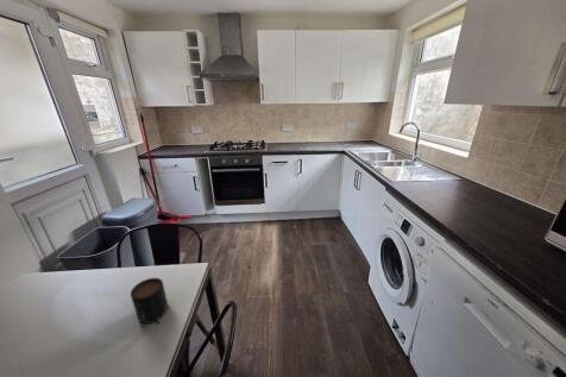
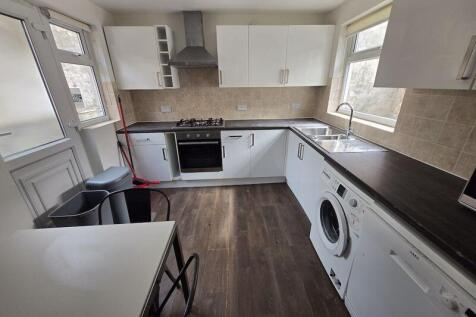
- mug [130,277,169,326]
